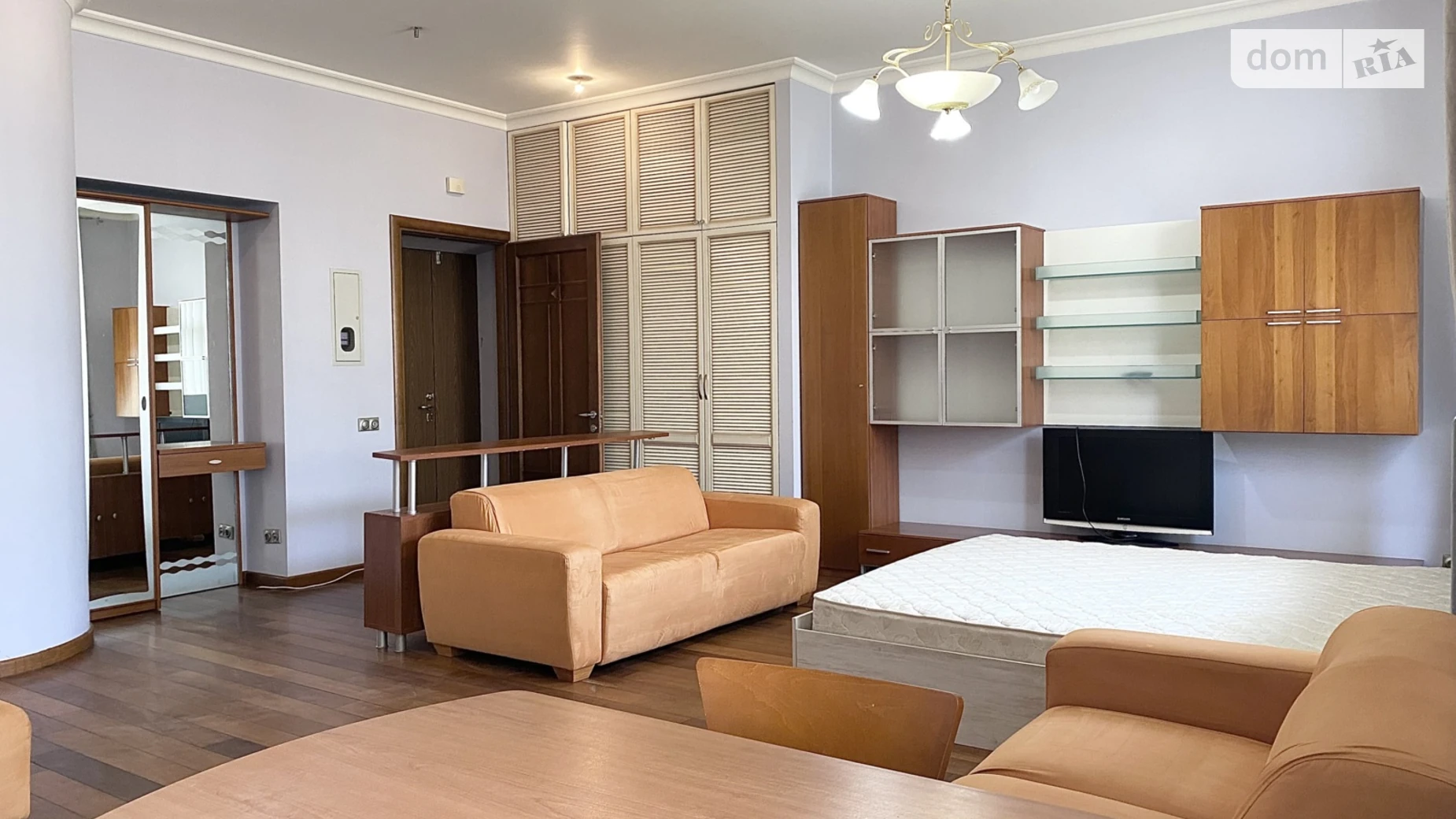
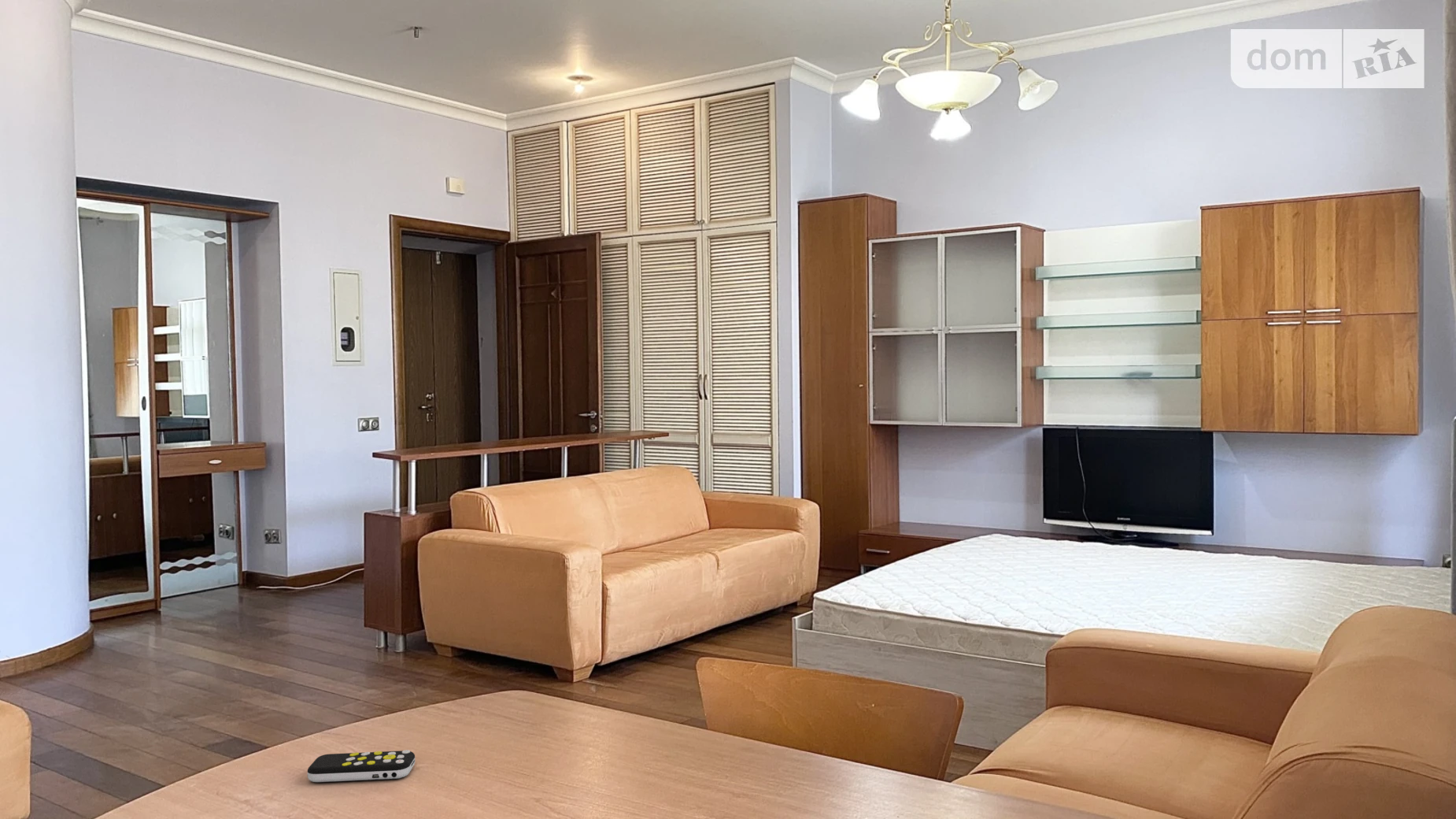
+ remote control [307,749,416,783]
